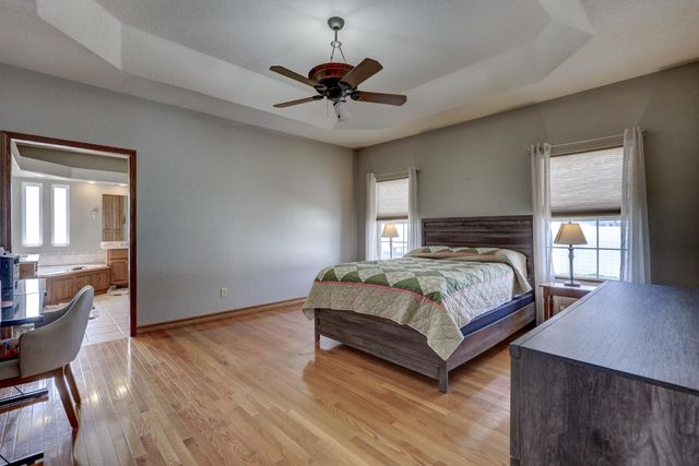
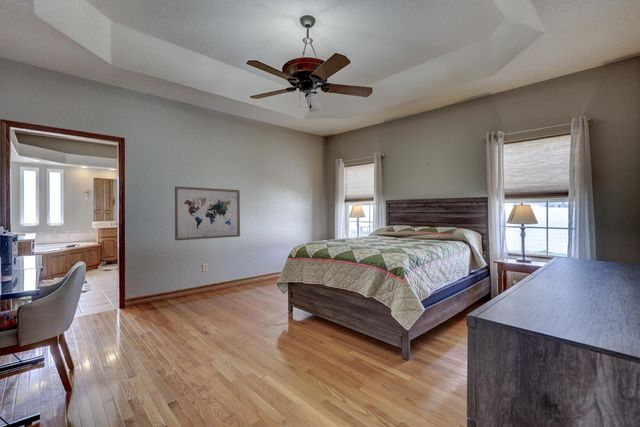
+ wall art [174,185,241,241]
